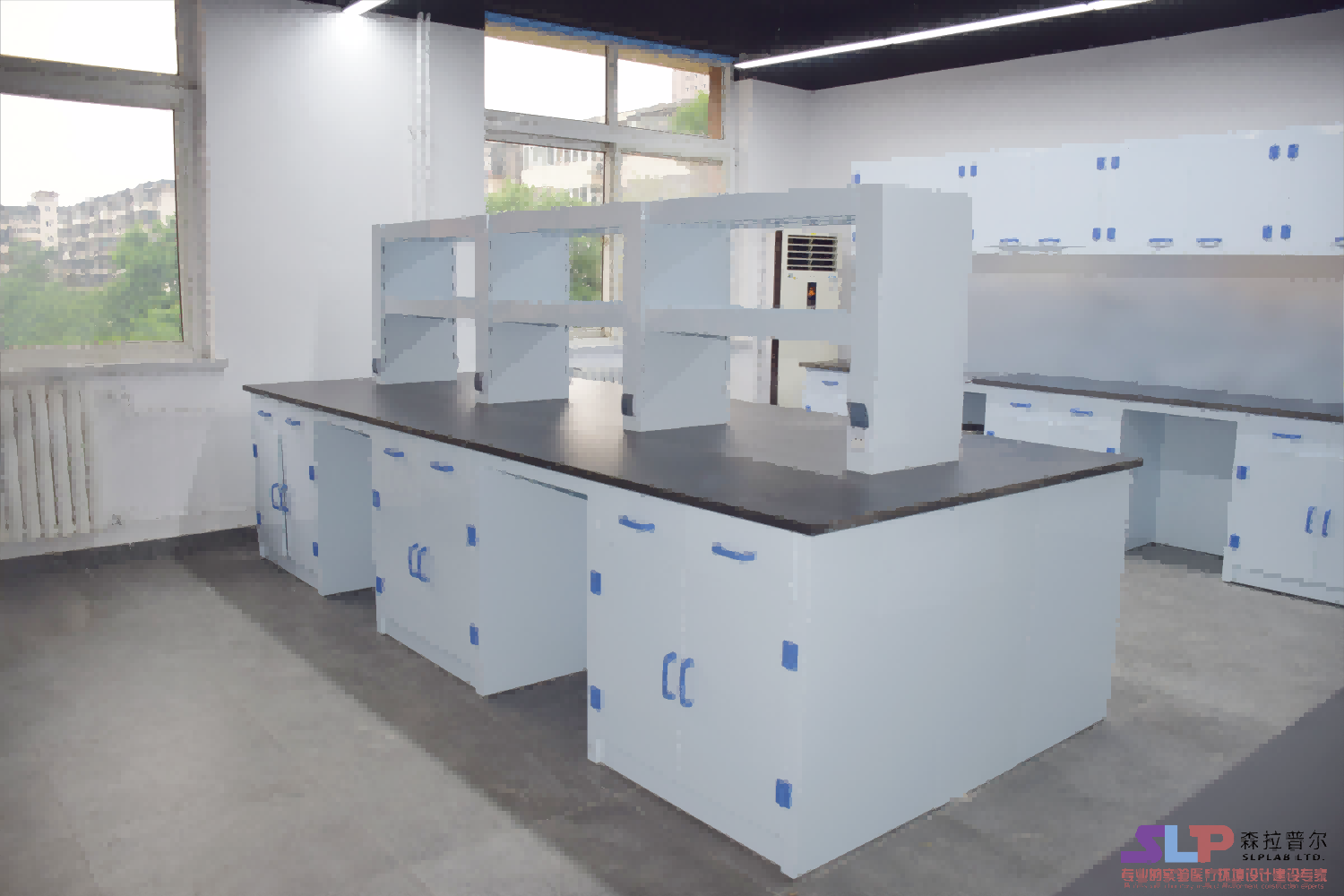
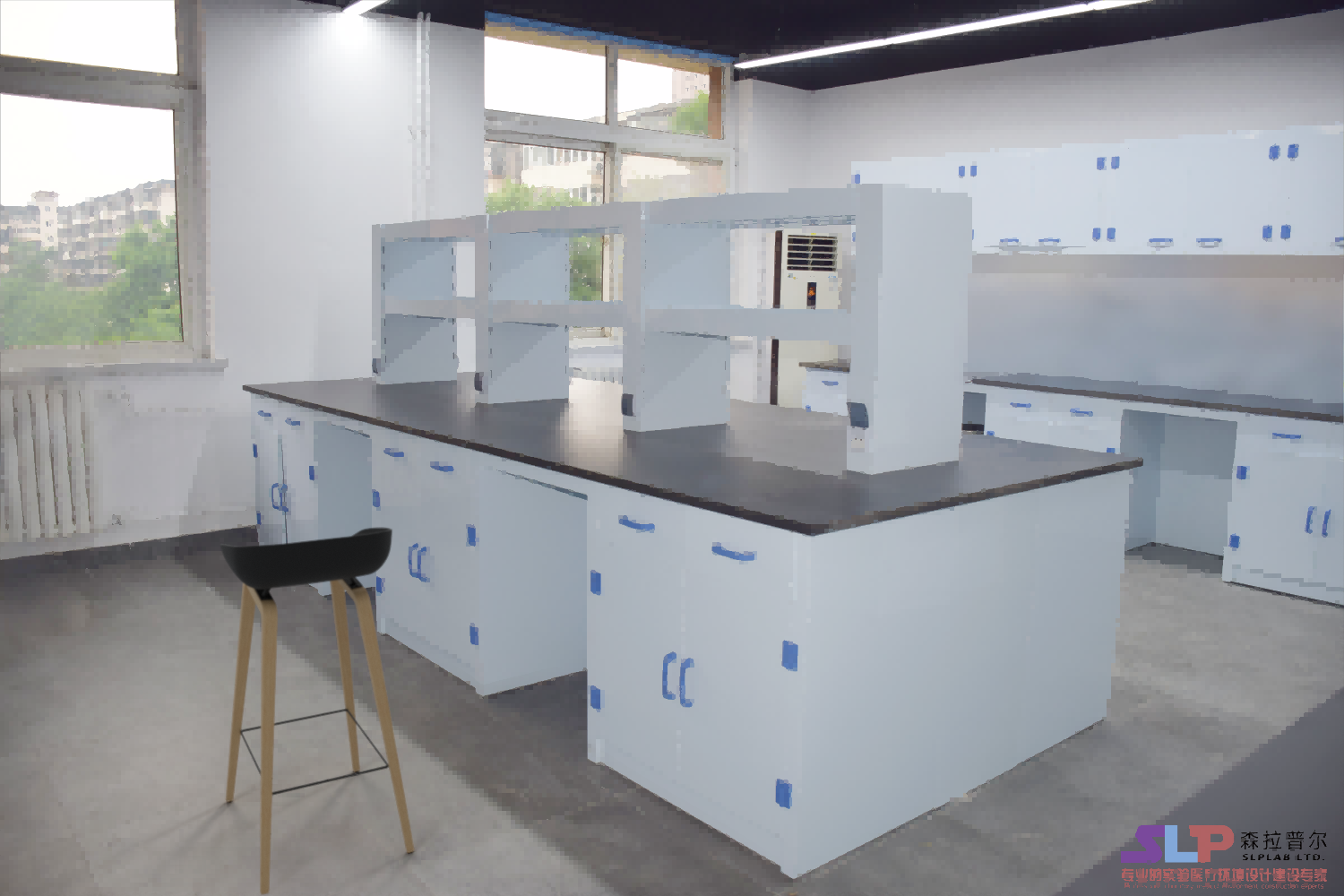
+ stool [220,527,416,896]
